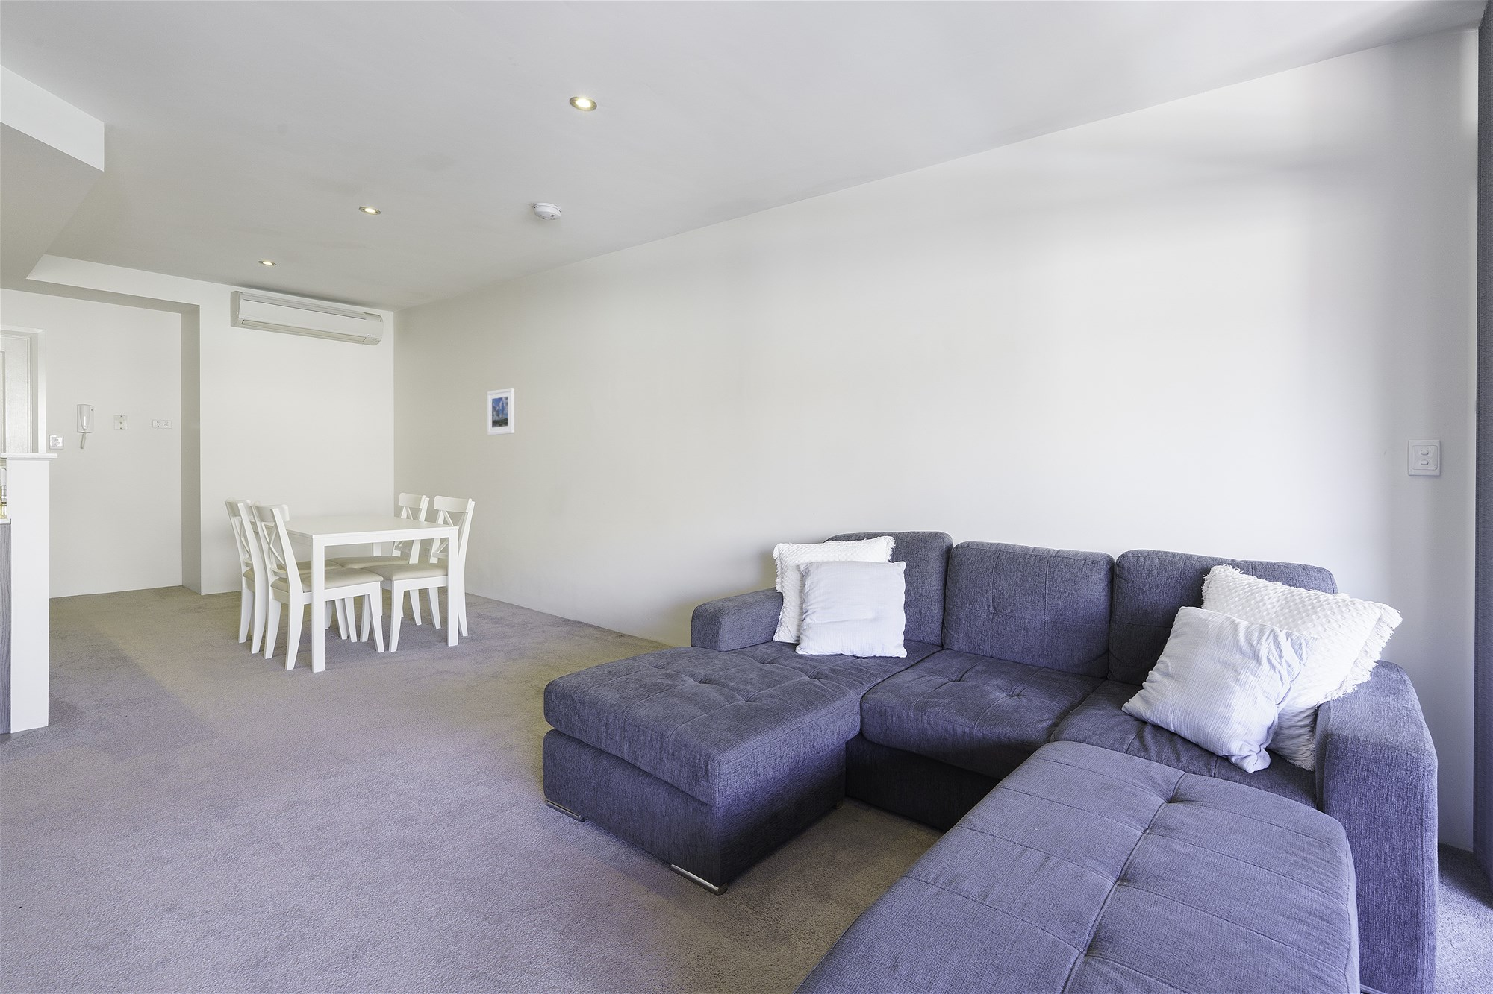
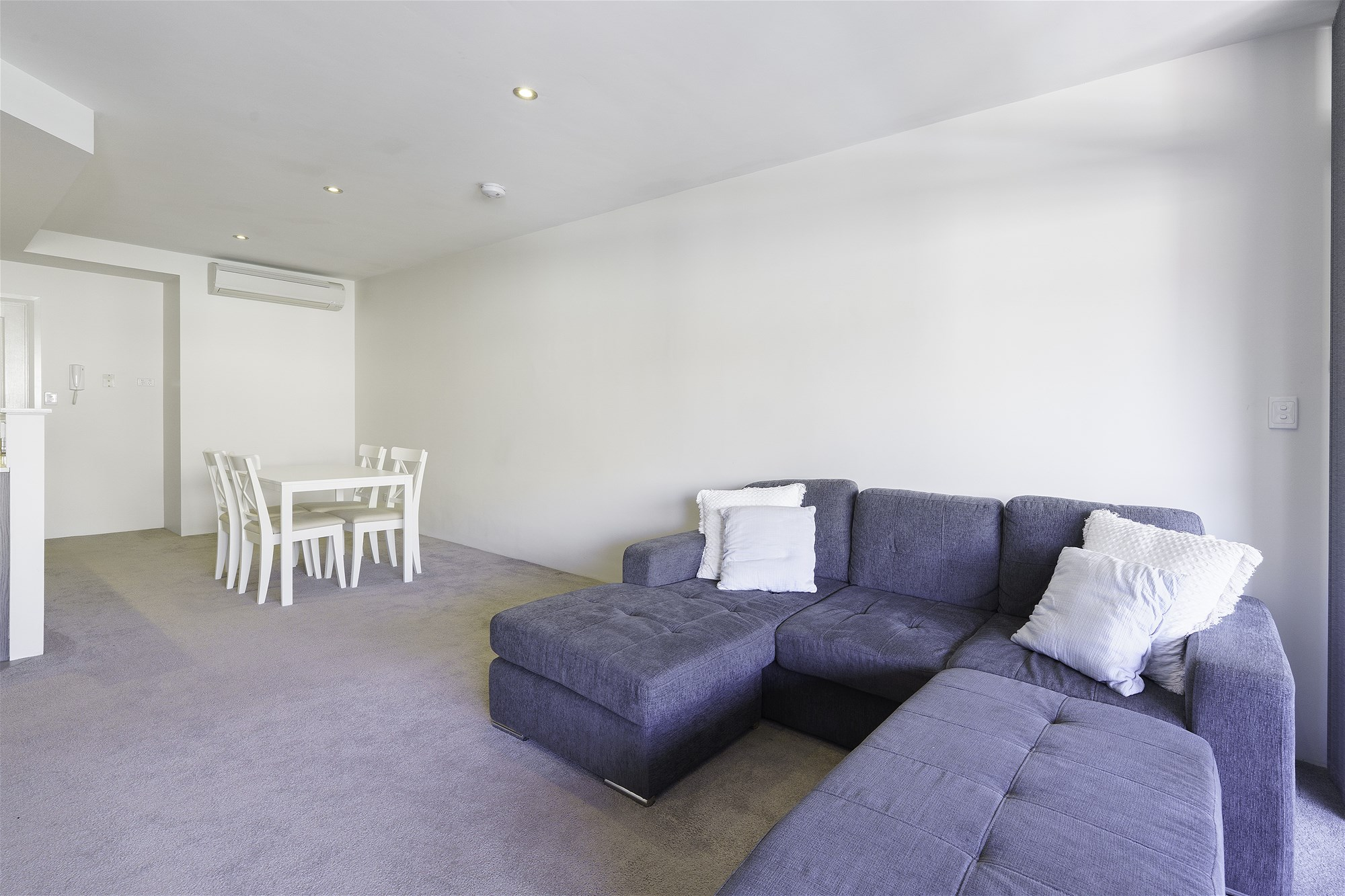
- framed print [486,387,515,436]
